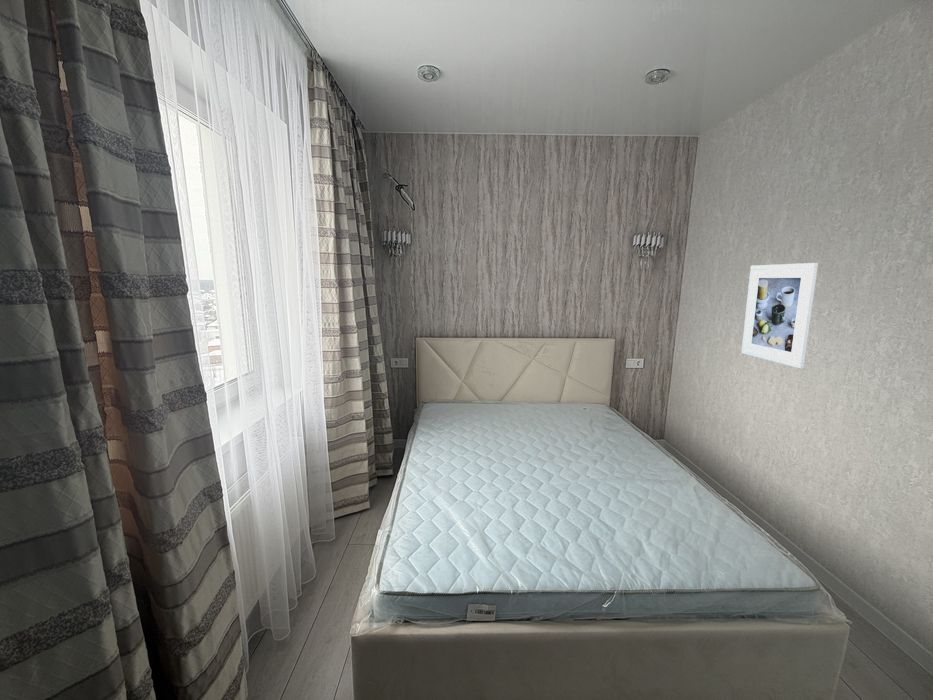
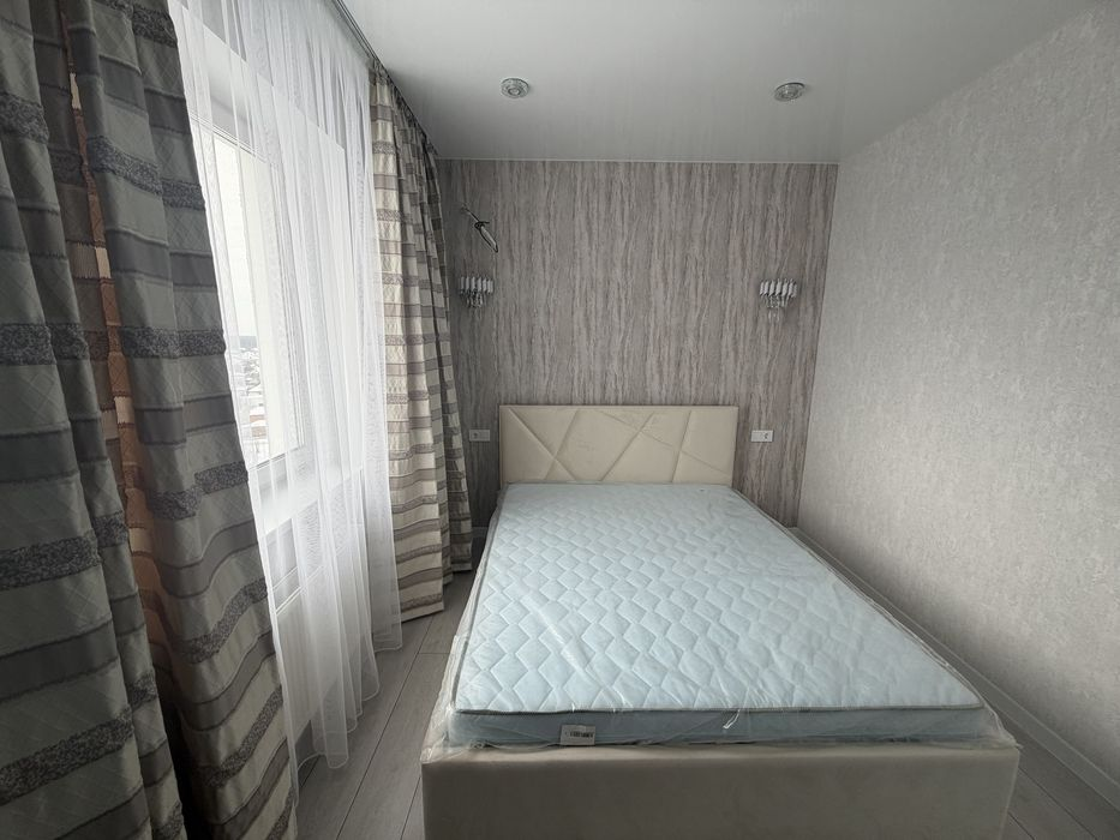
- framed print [740,262,819,369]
